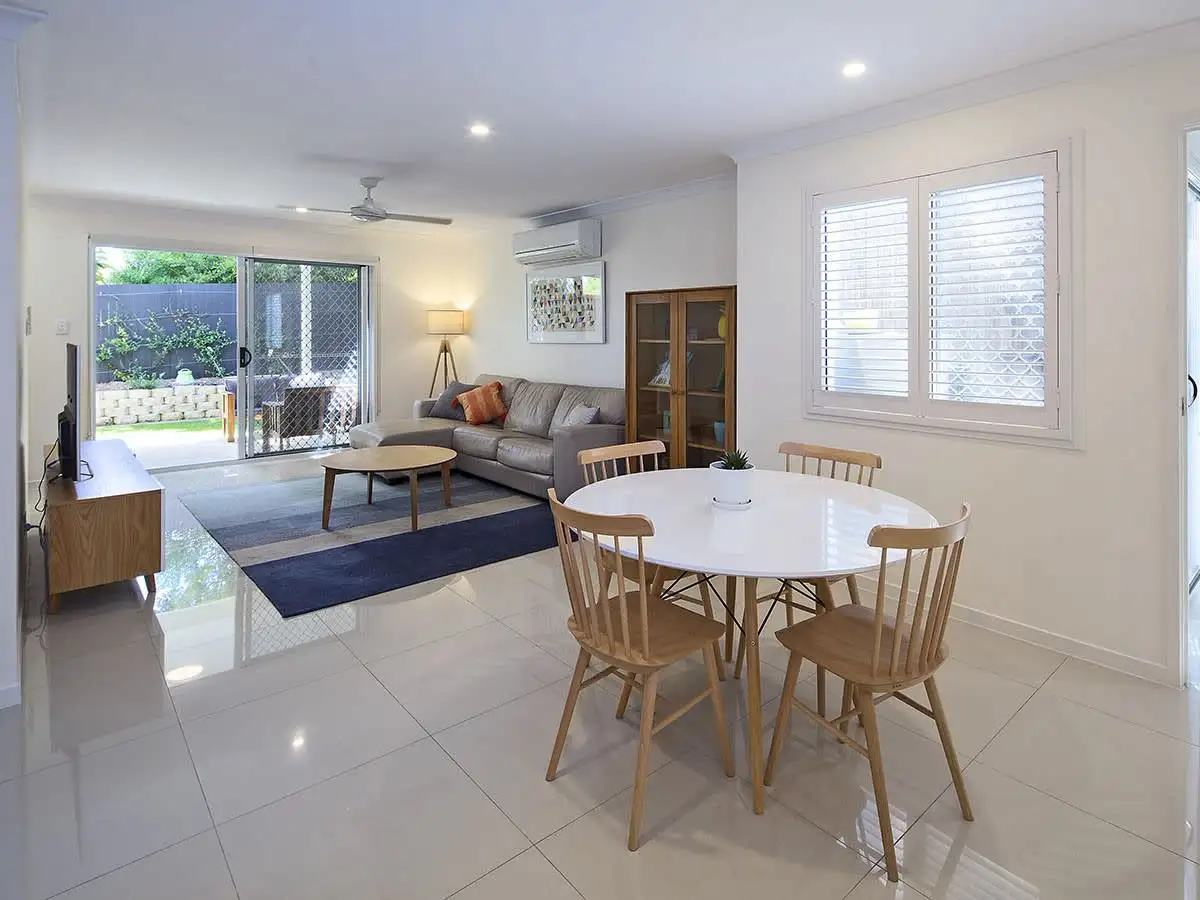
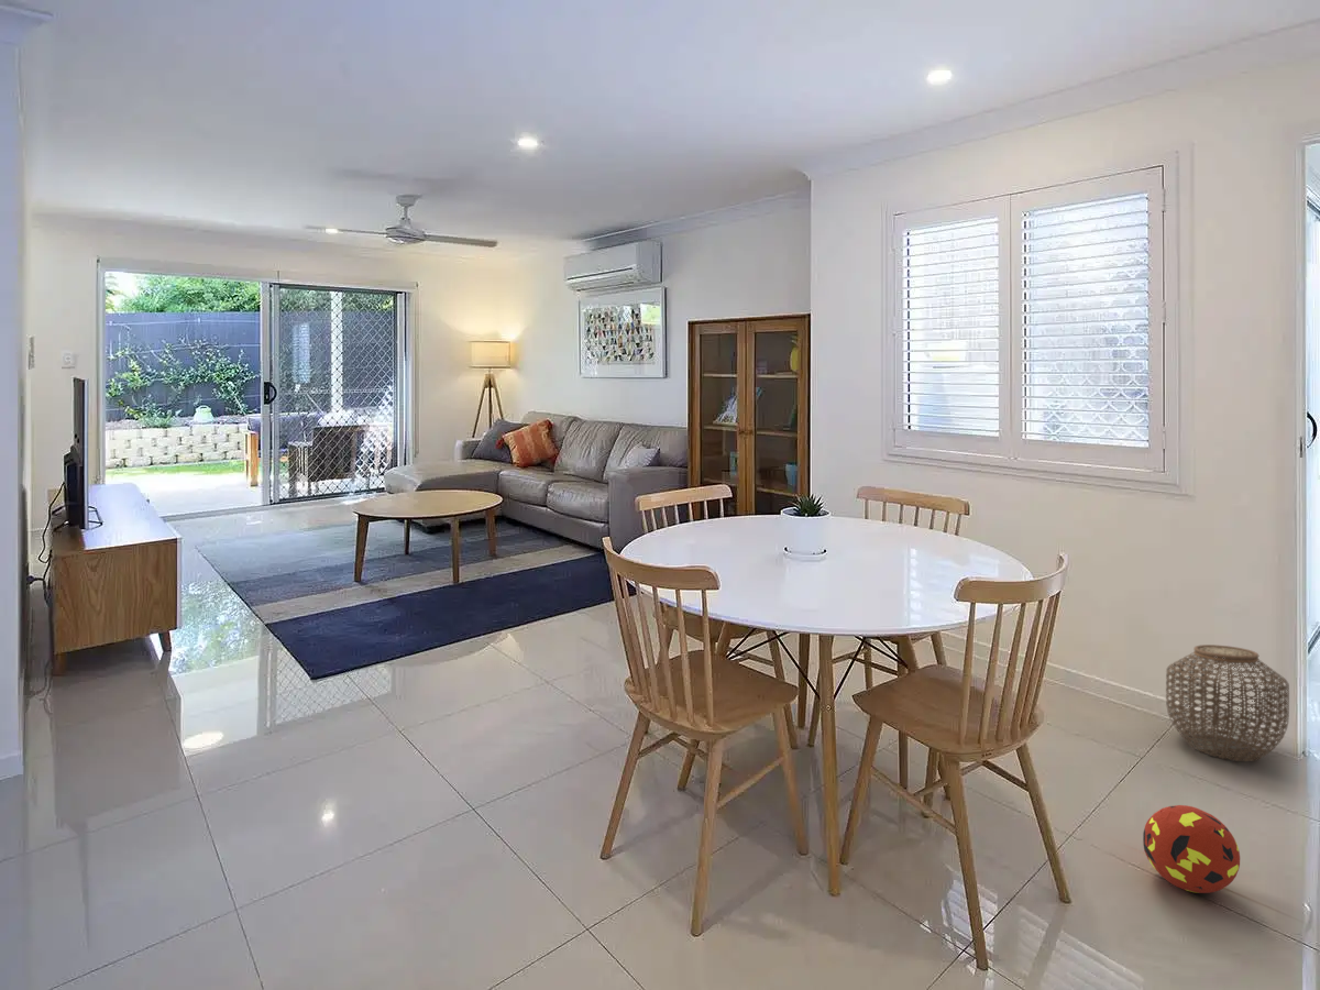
+ ball [1142,804,1241,894]
+ woven basket [1165,644,1290,762]
